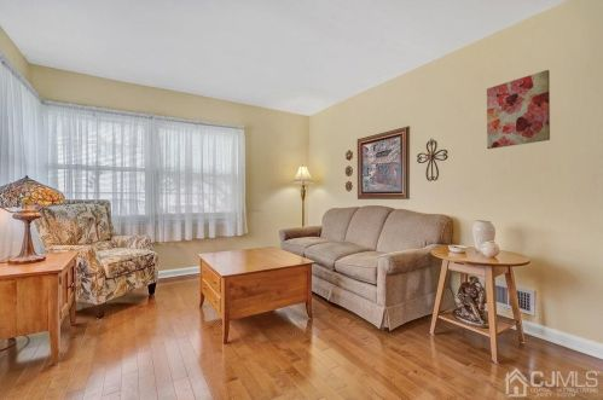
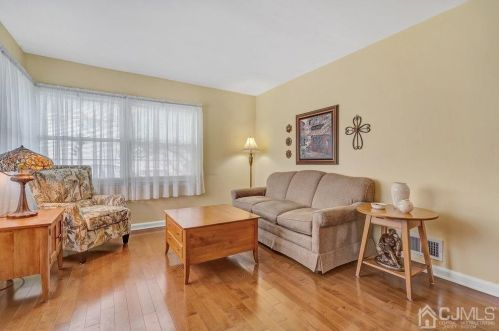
- wall art [486,69,551,150]
